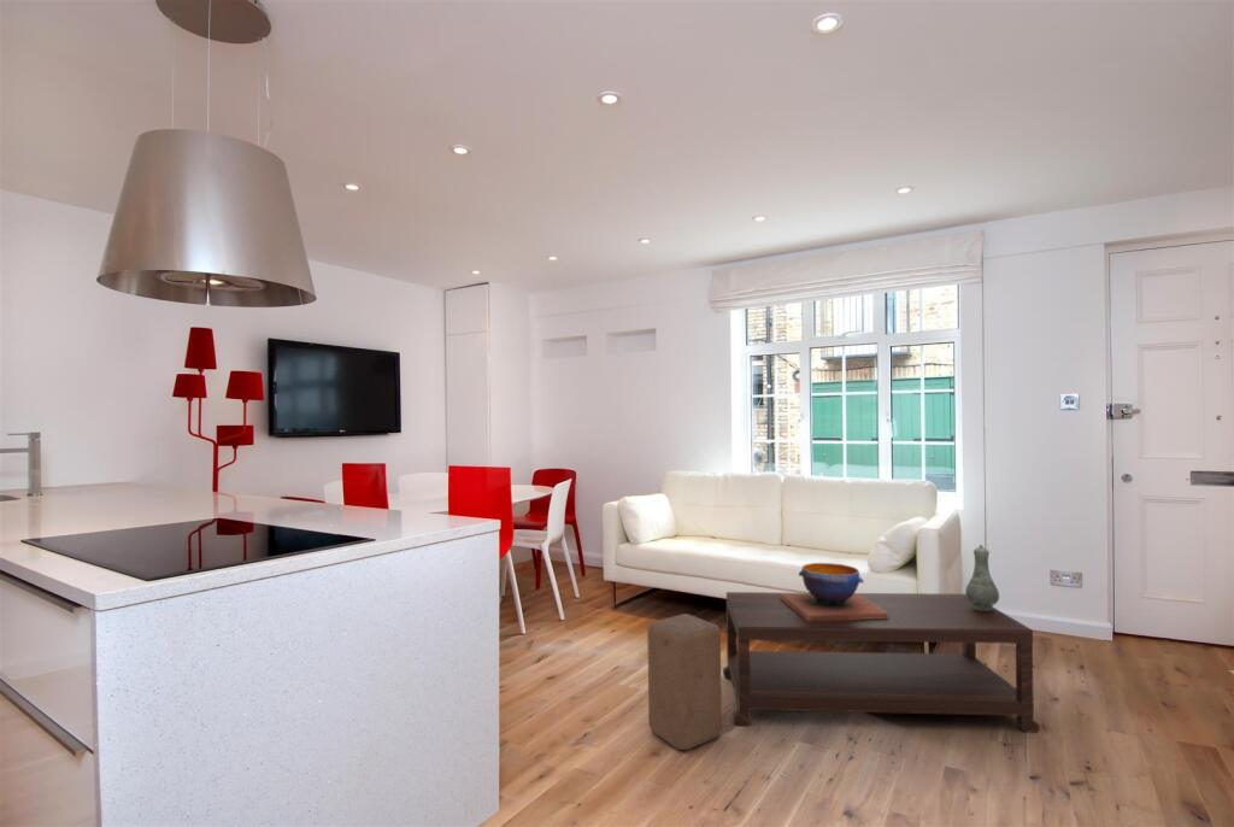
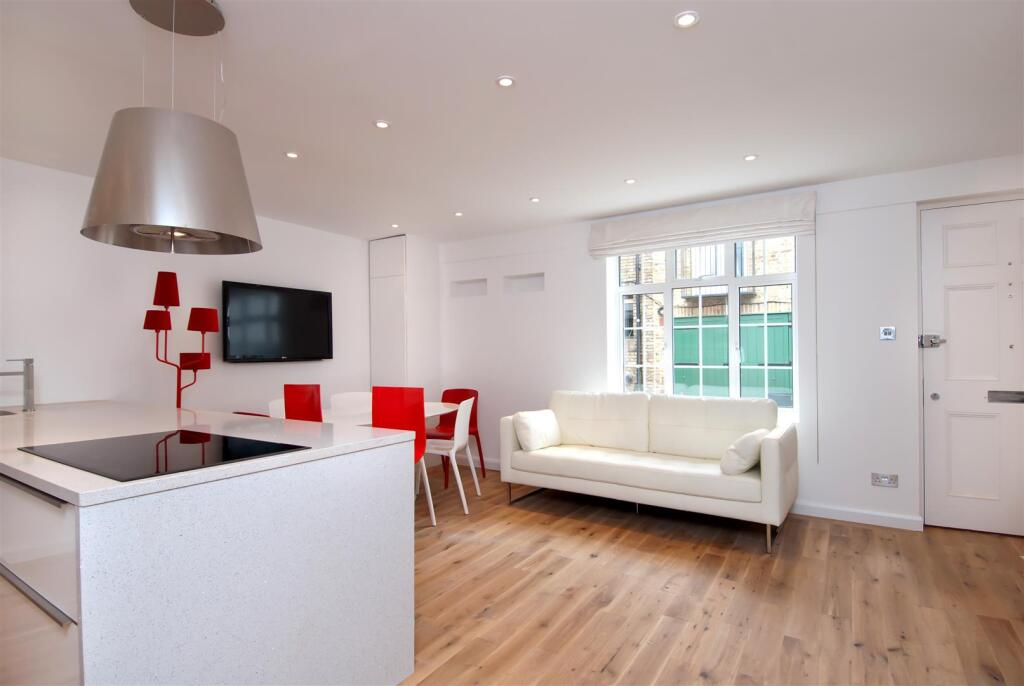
- coffee table [722,591,1041,734]
- decorative bowl [780,562,888,621]
- vase [964,544,1000,611]
- stool [646,612,723,751]
